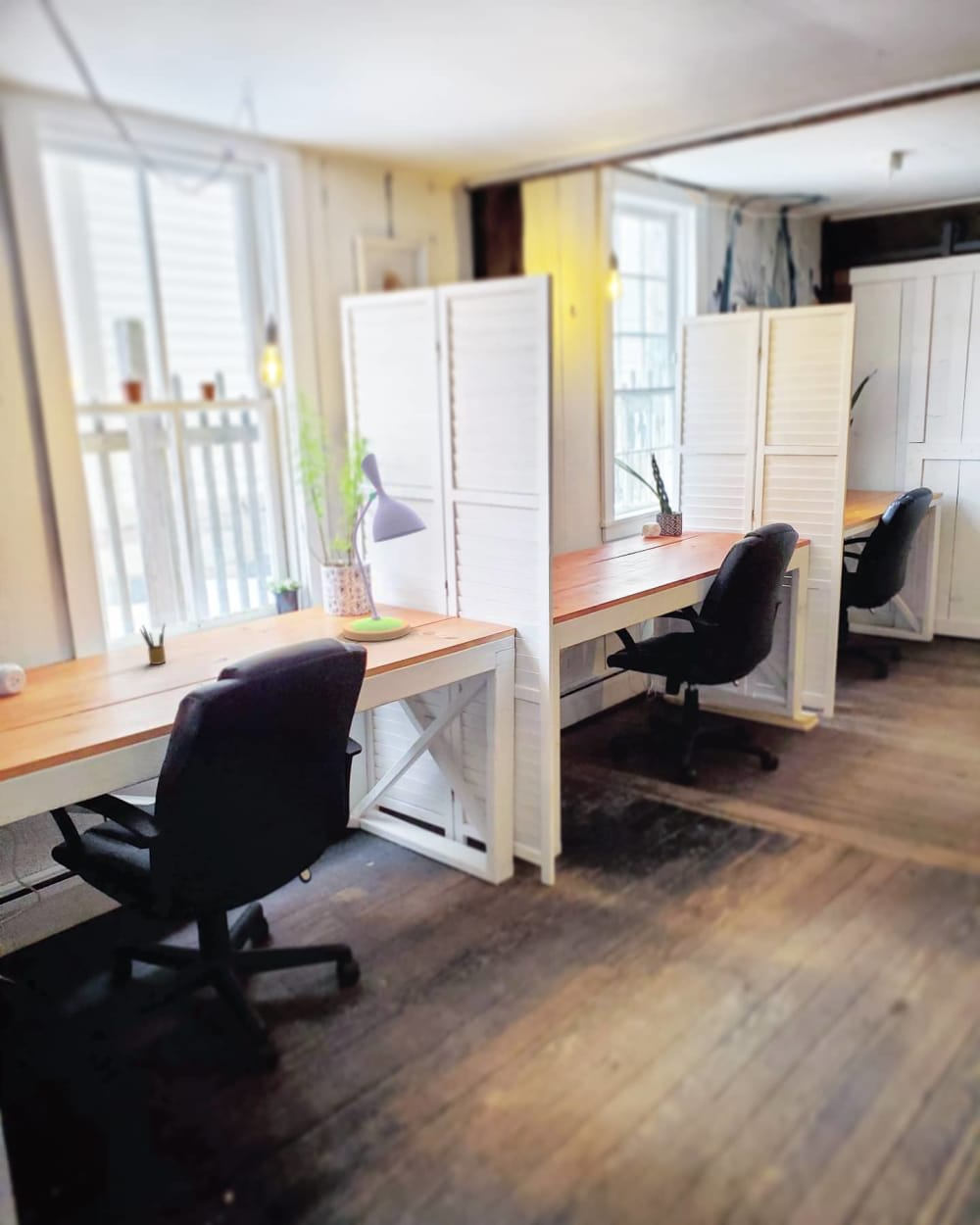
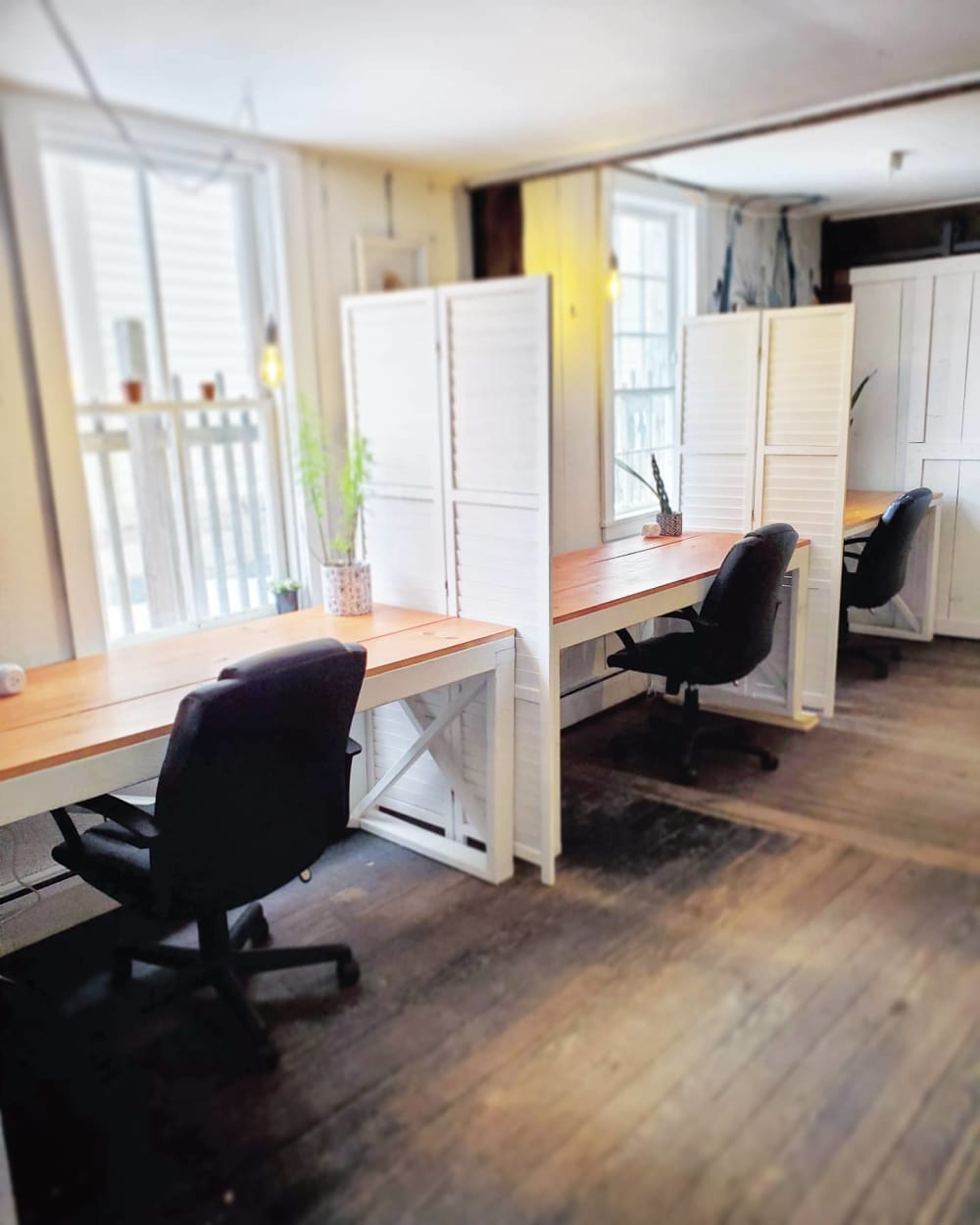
- pencil box [139,622,167,665]
- desk lamp [342,453,428,642]
